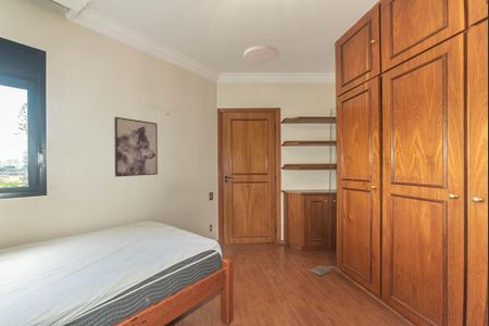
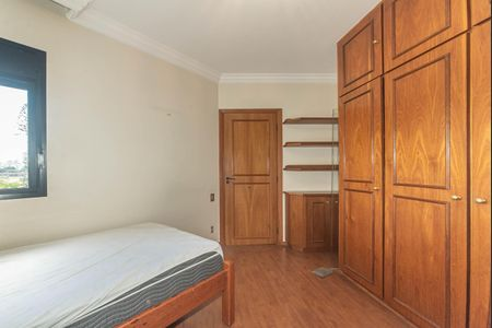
- ceiling light [243,45,280,64]
- wall art [113,116,159,178]
